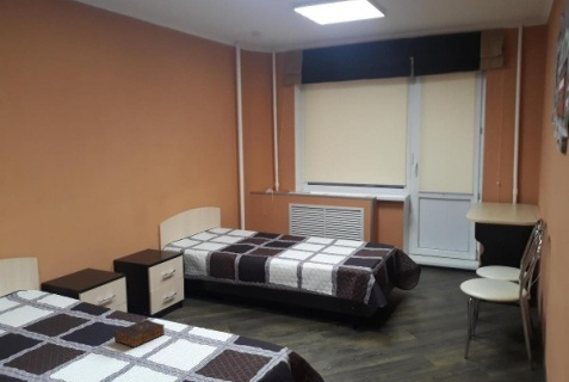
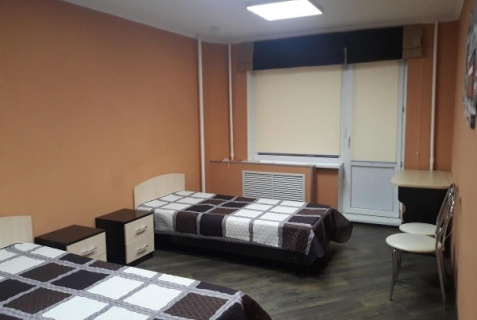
- book [113,318,166,349]
